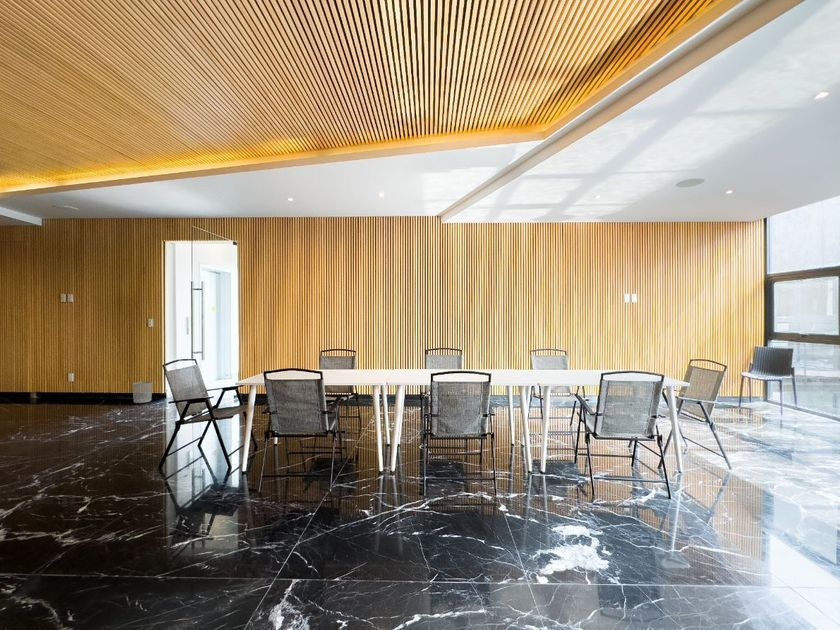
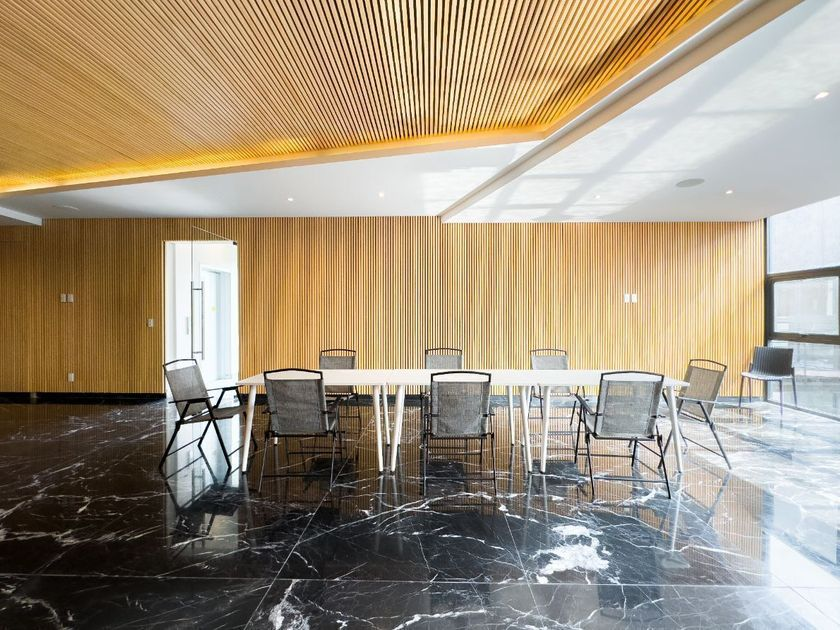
- waste bin [132,381,153,404]
